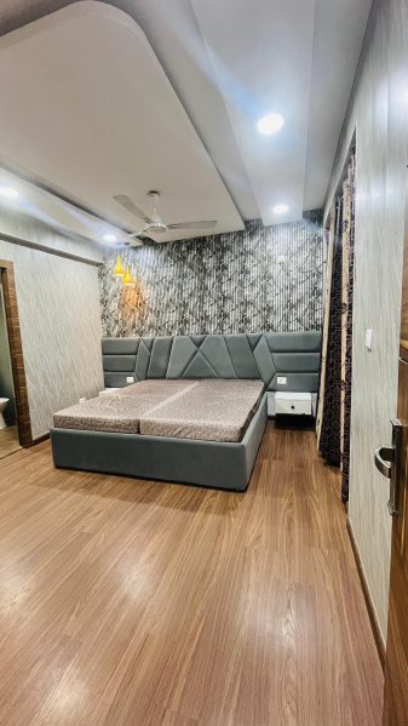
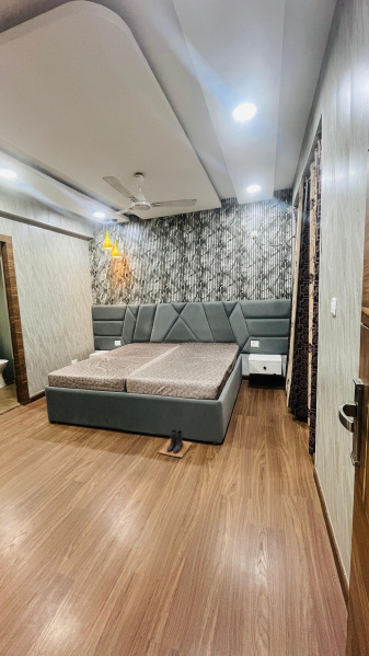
+ boots [158,428,193,459]
